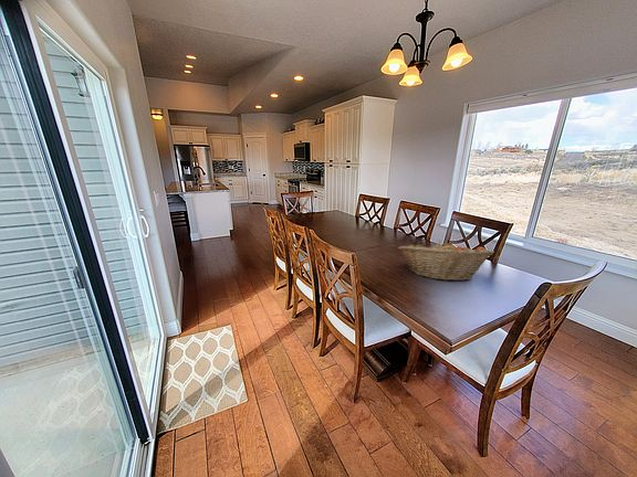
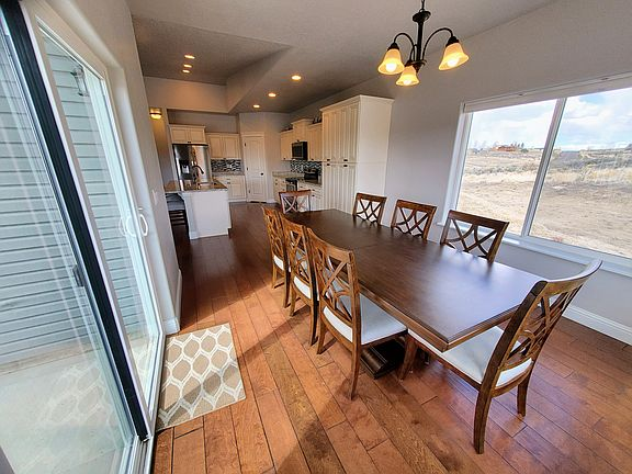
- fruit basket [397,240,495,282]
